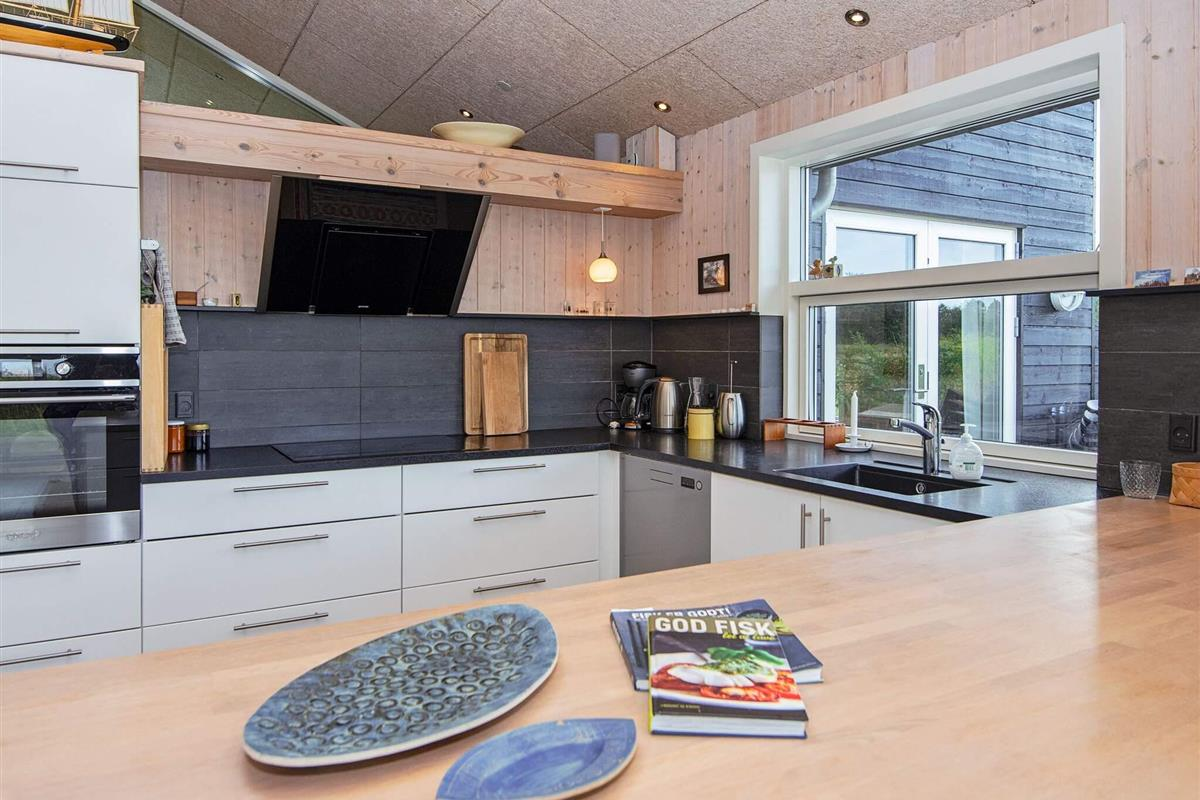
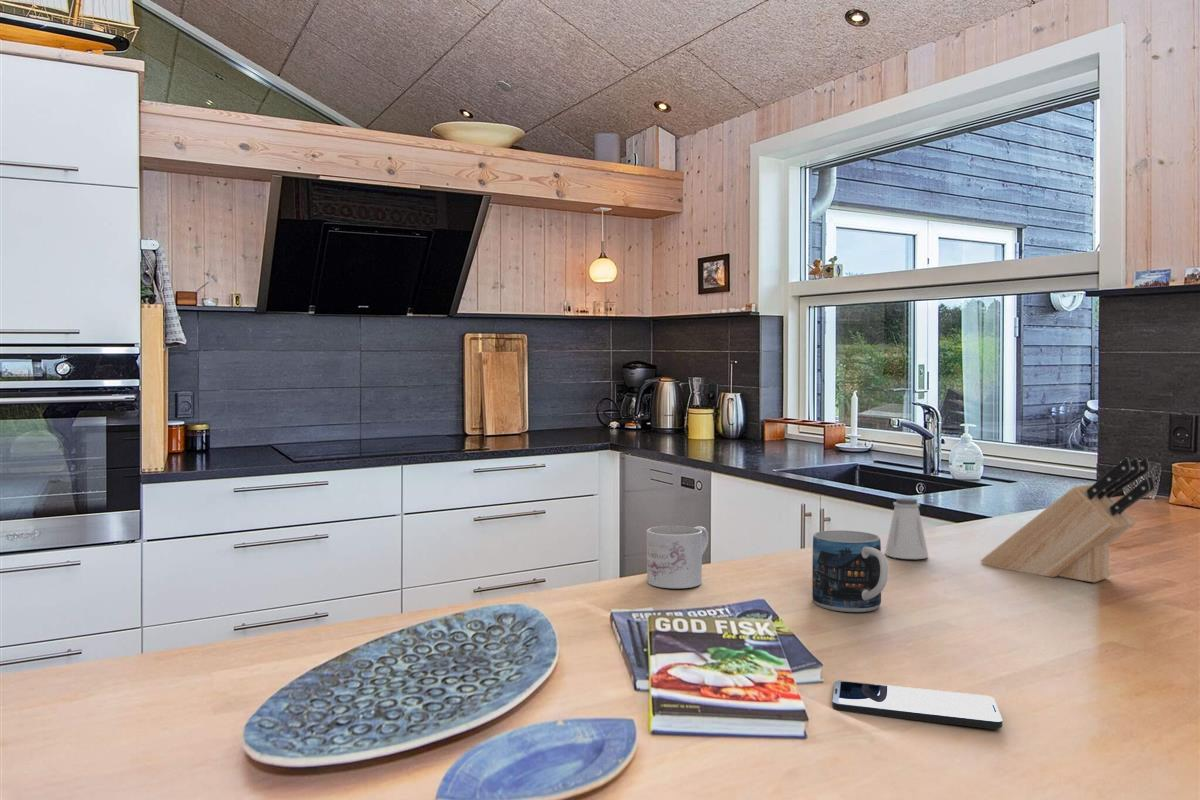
+ smartphone [832,679,1004,730]
+ saltshaker [884,497,930,560]
+ mug [811,529,889,613]
+ mug [645,525,710,590]
+ knife block [980,457,1156,584]
